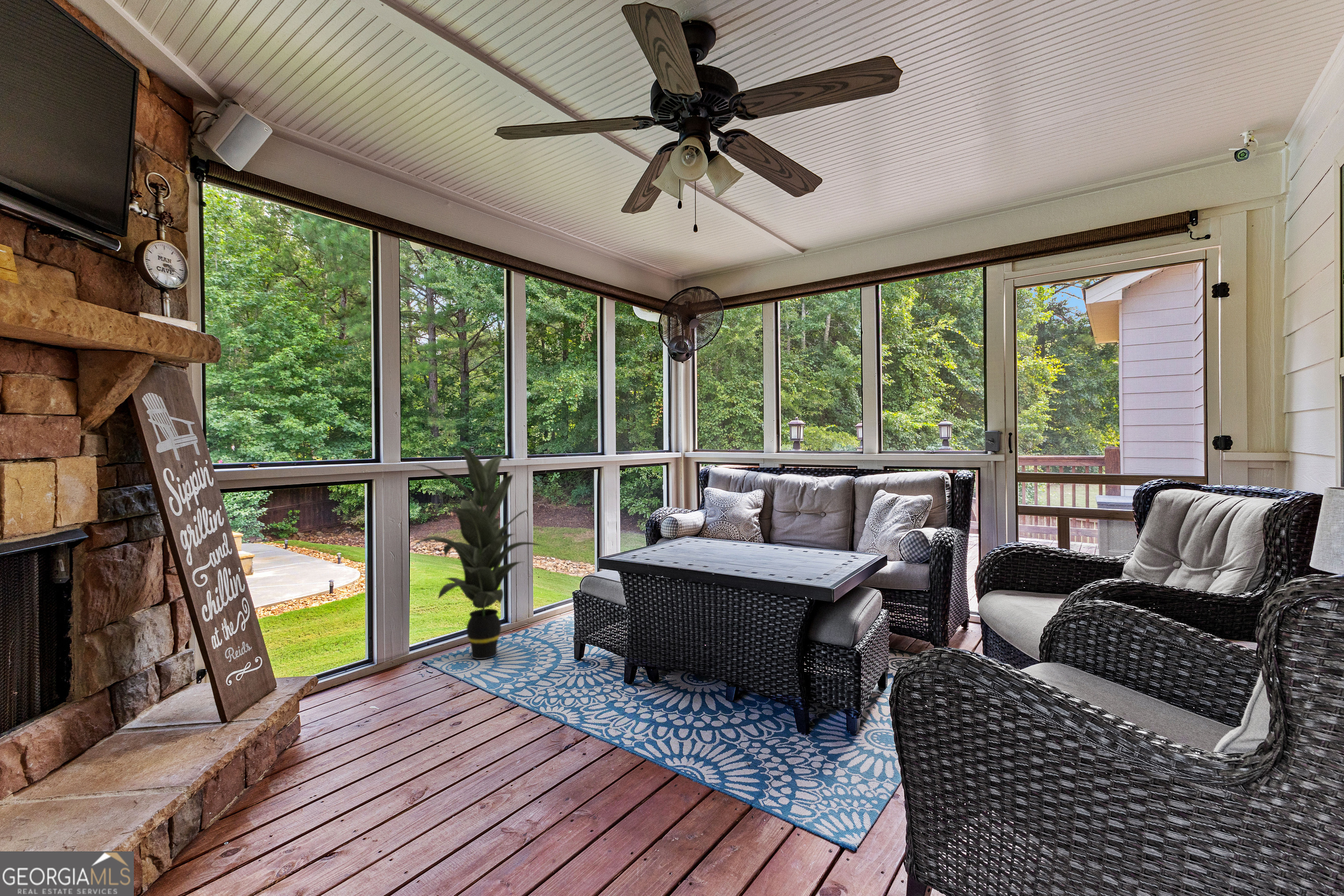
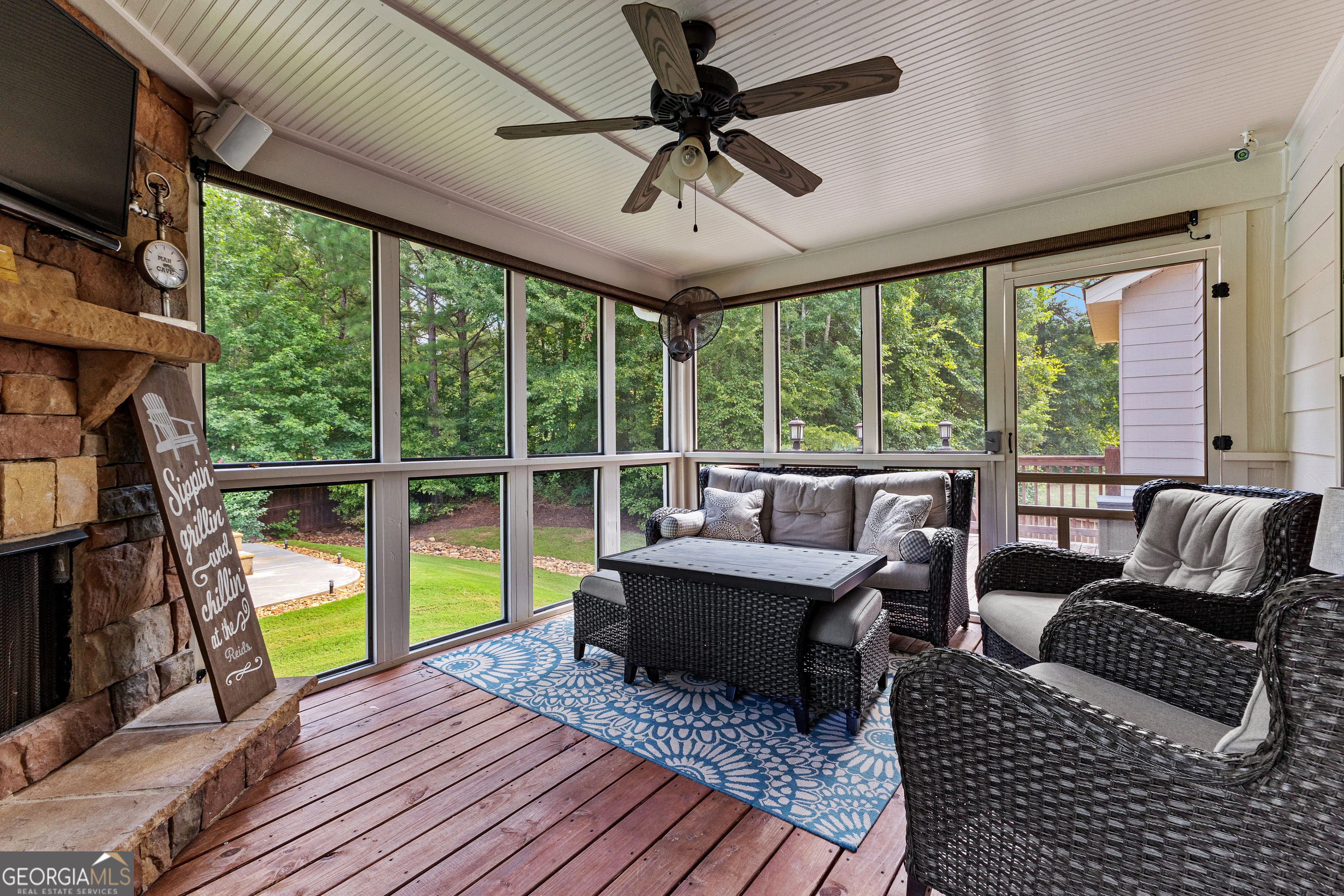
- indoor plant [411,445,548,660]
